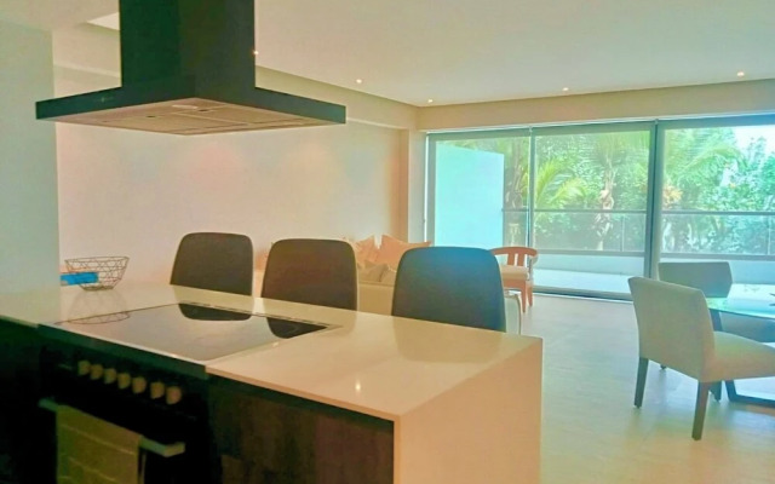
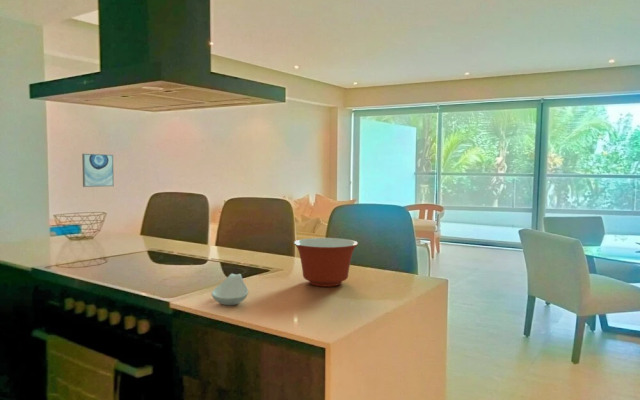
+ wall art [81,153,115,188]
+ mixing bowl [293,237,359,288]
+ spoon rest [210,273,249,306]
